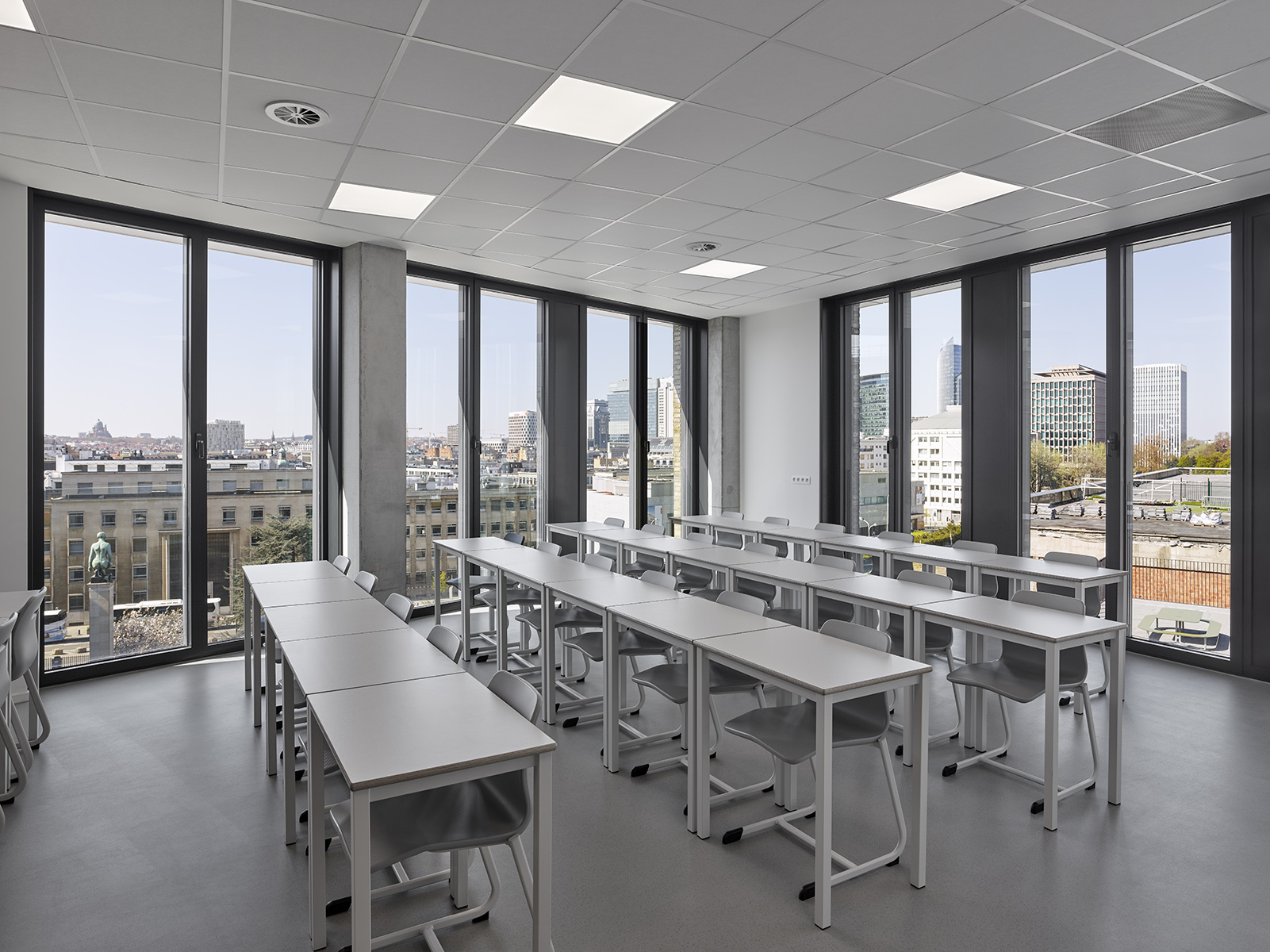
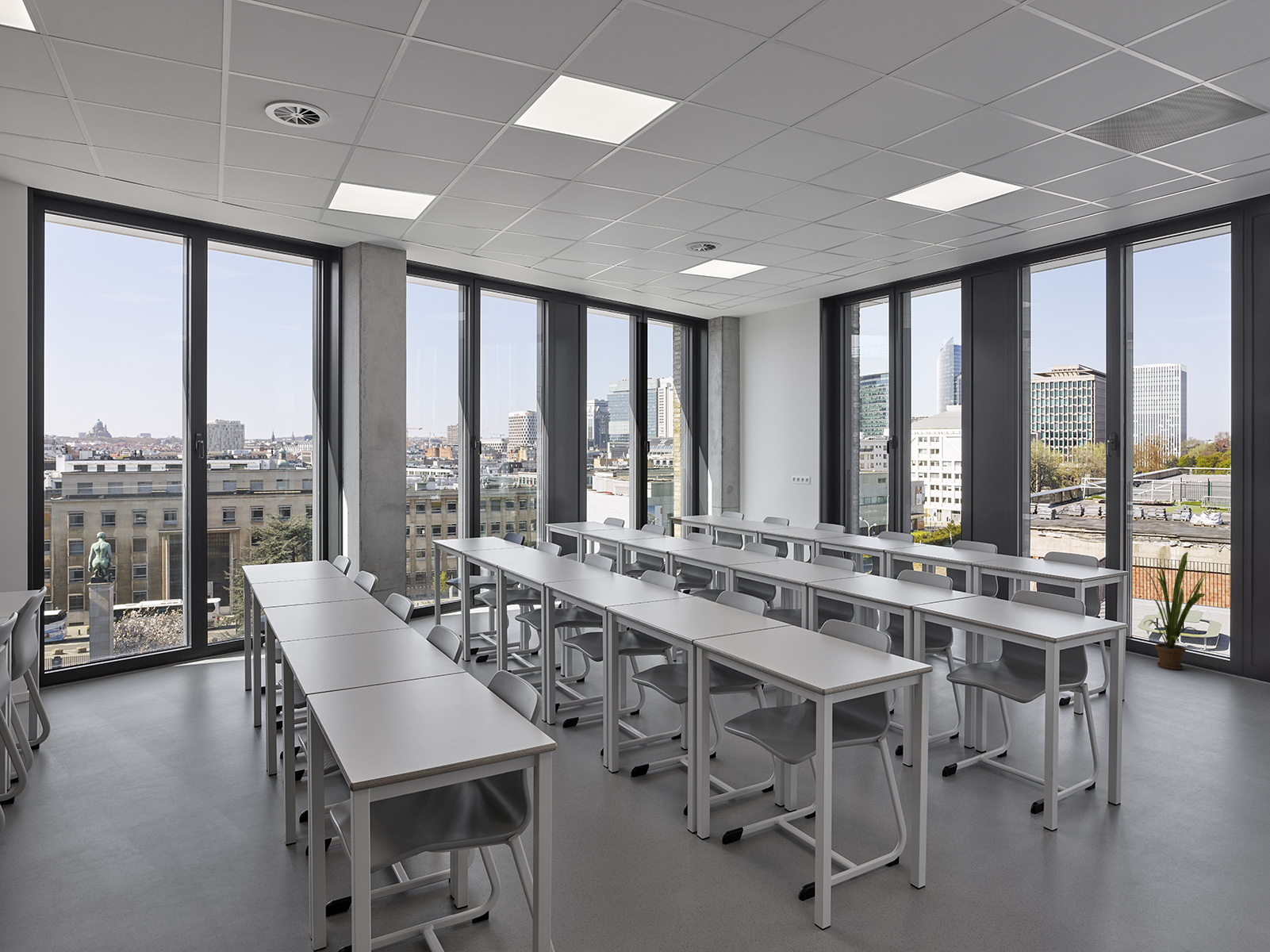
+ house plant [1135,551,1211,670]
